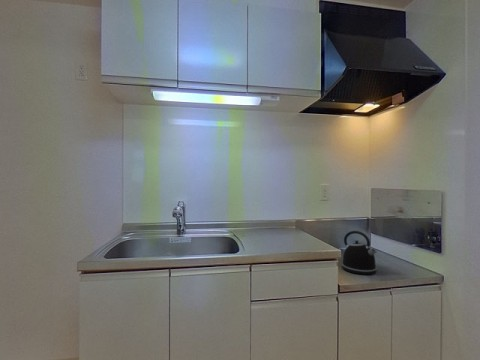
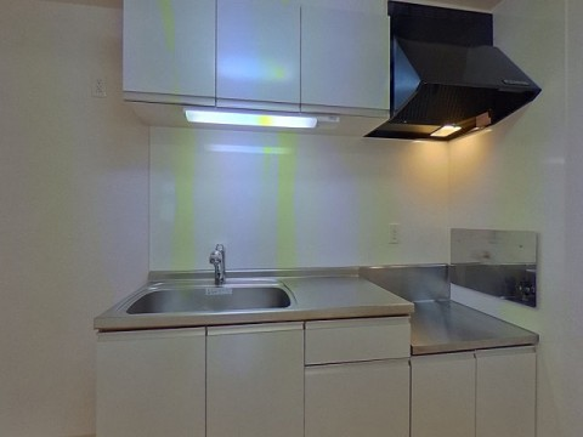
- kettle [341,230,378,276]
